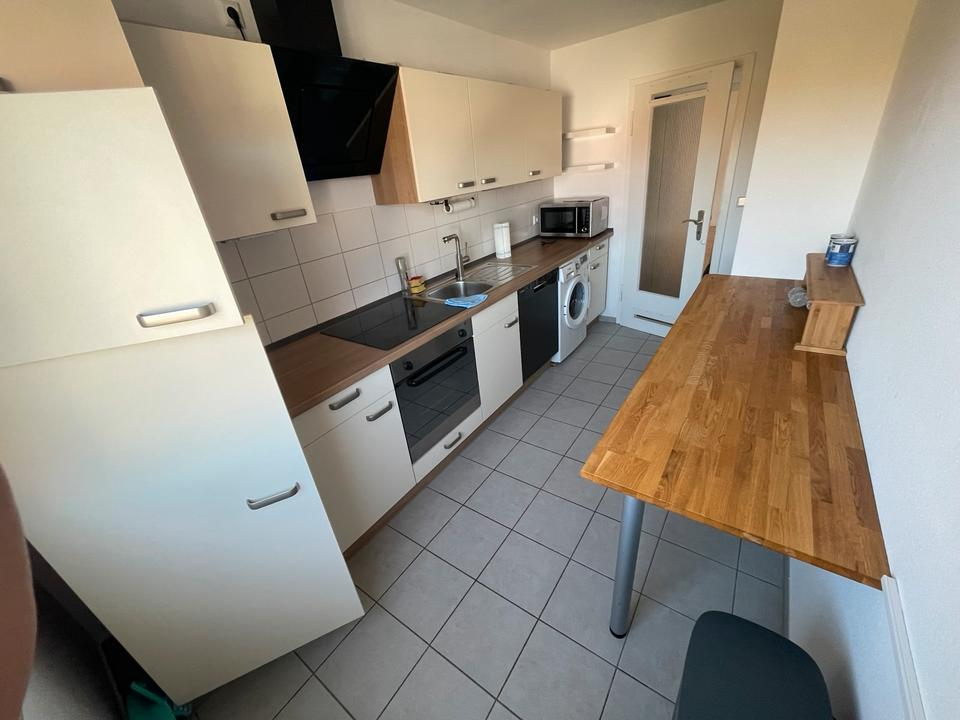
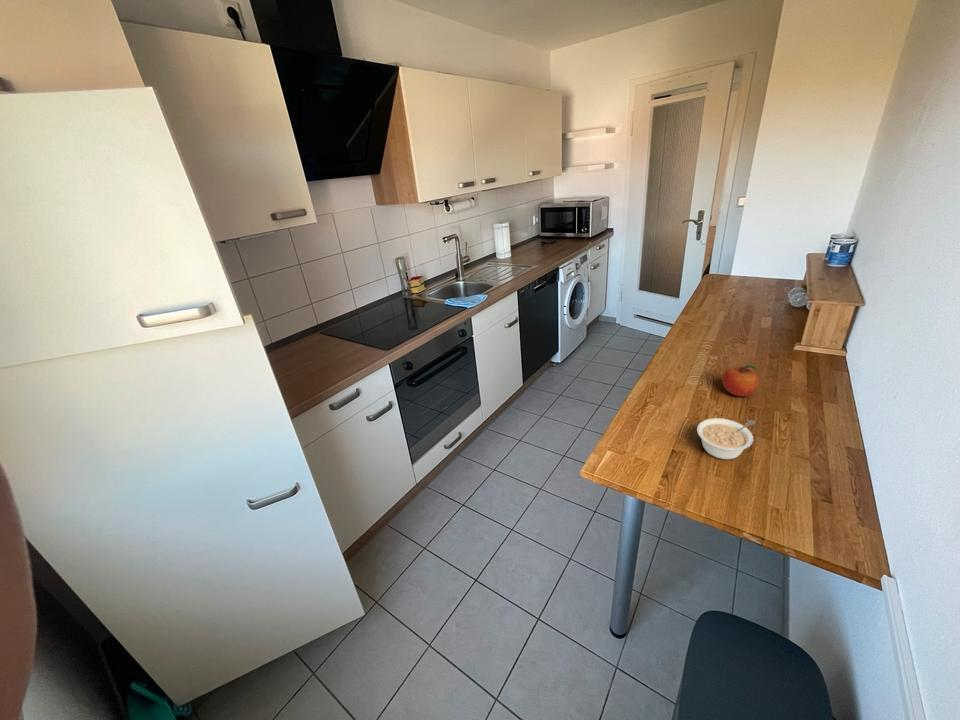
+ fruit [722,364,760,397]
+ legume [696,417,756,460]
